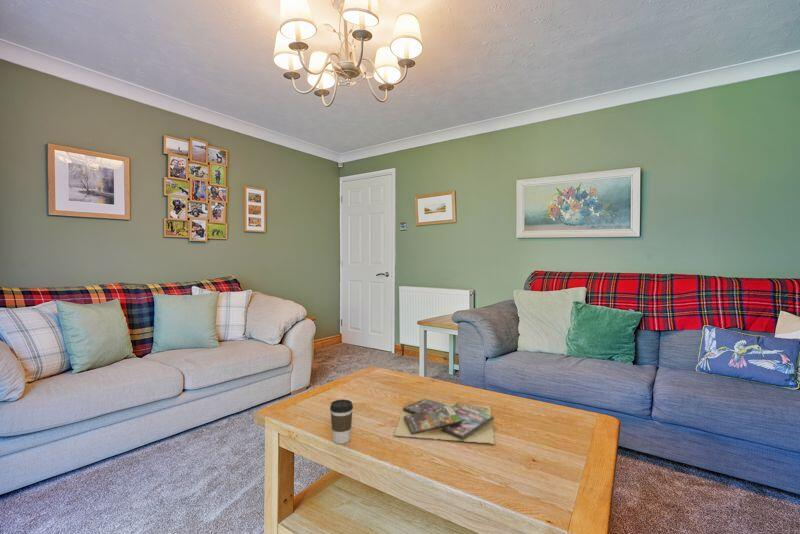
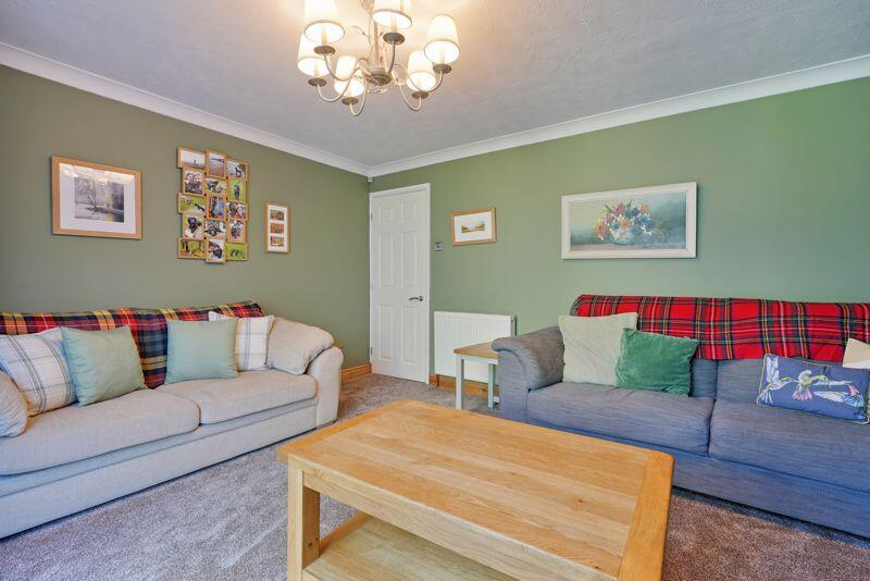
- coffee cup [329,398,354,445]
- video game cases [393,398,496,445]
